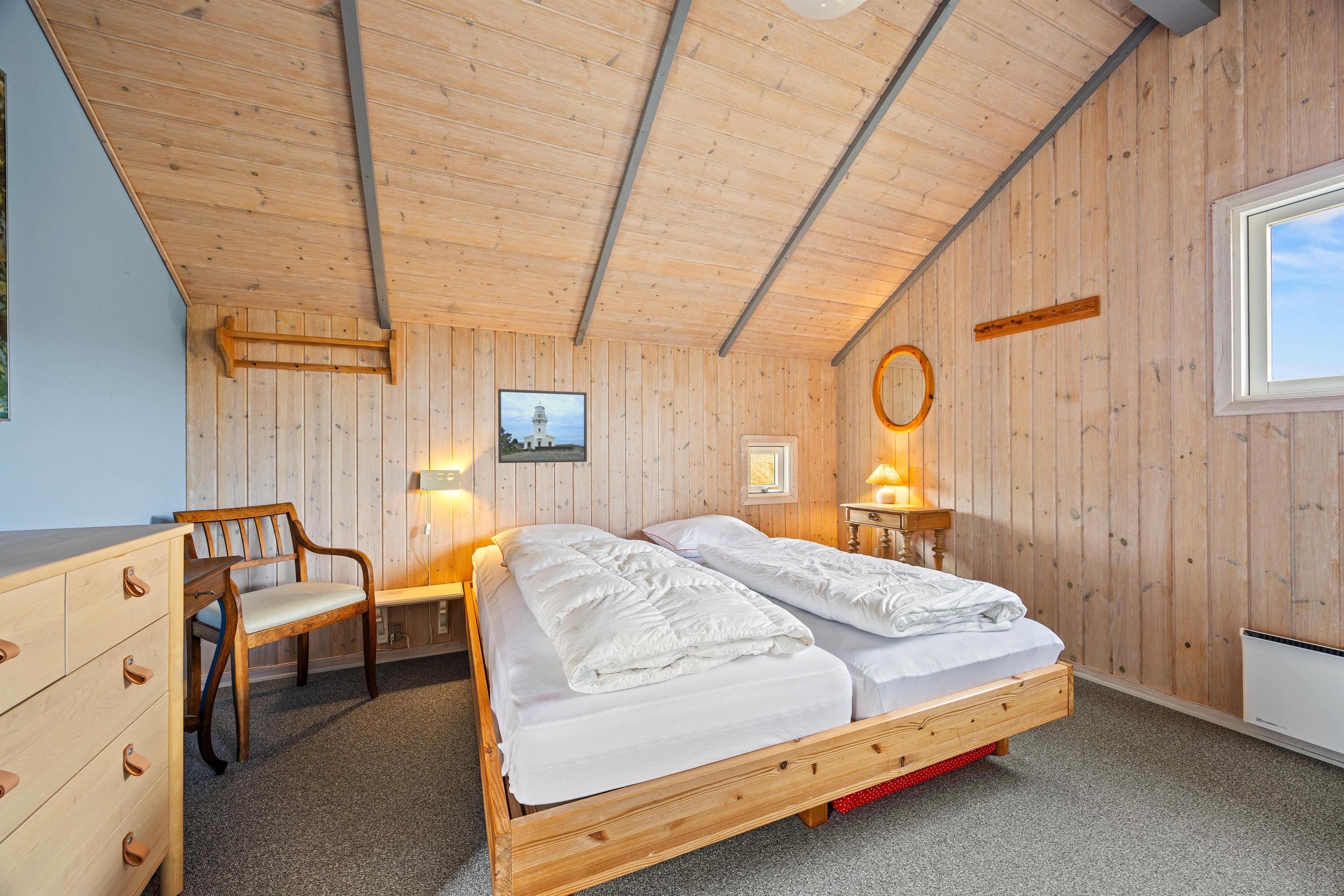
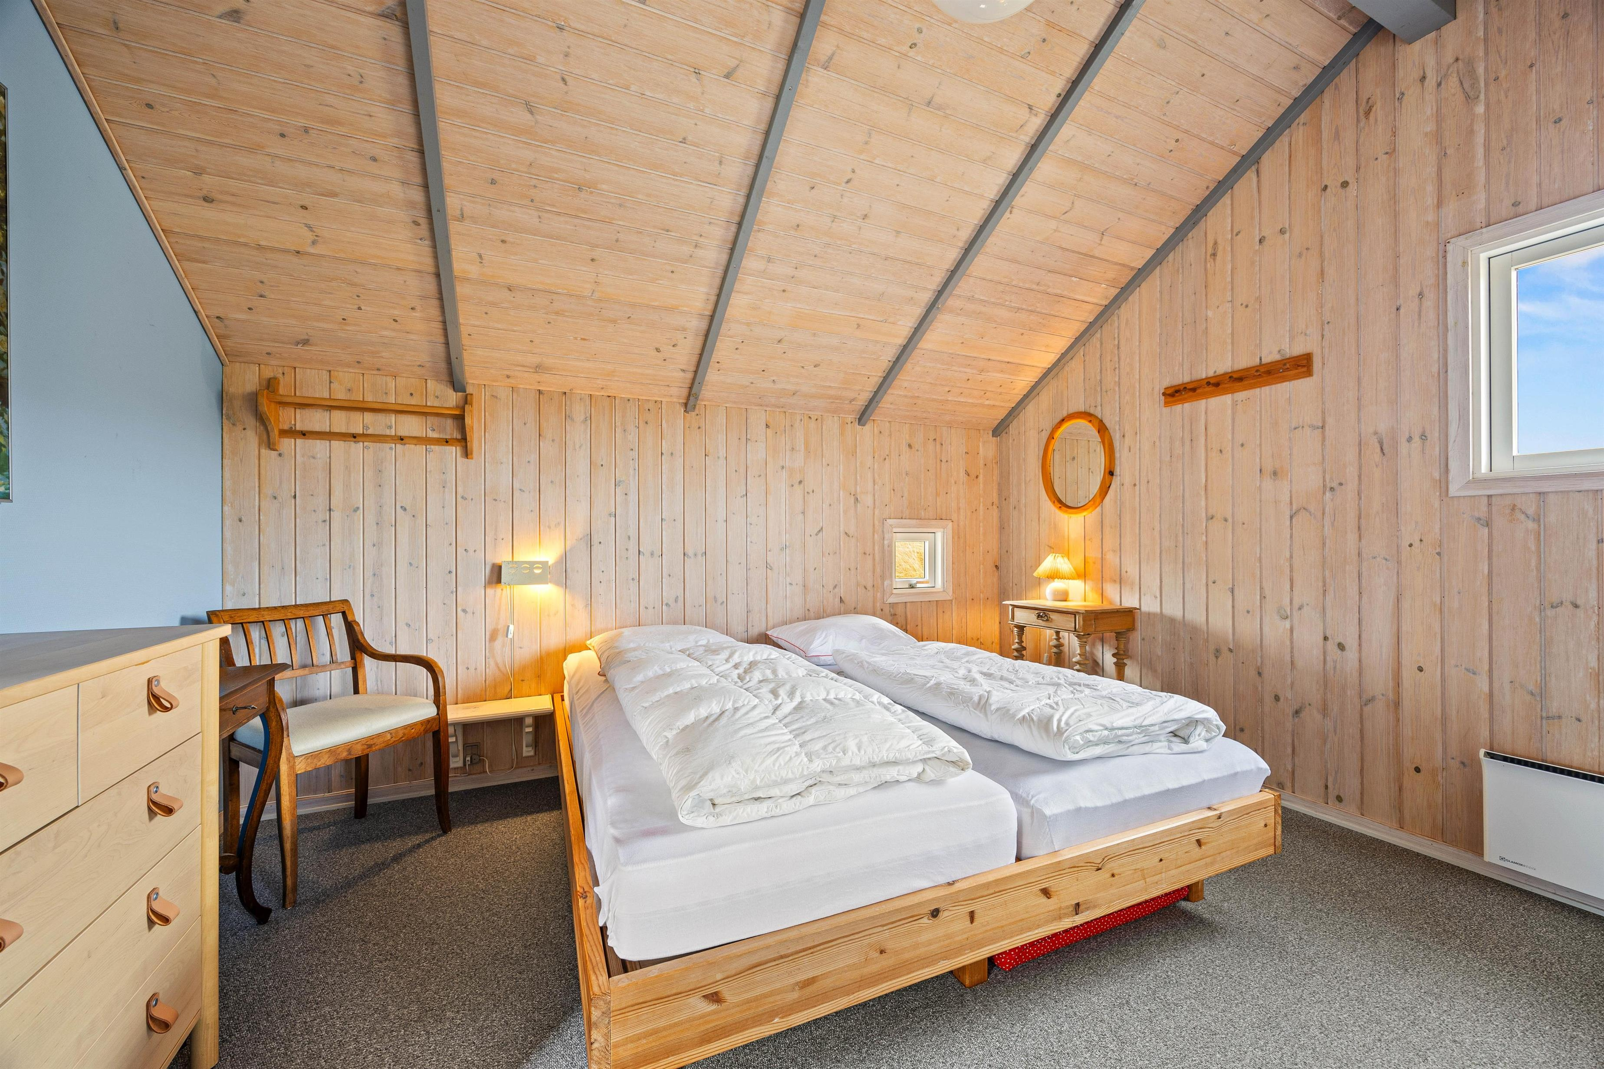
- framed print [498,389,587,463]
